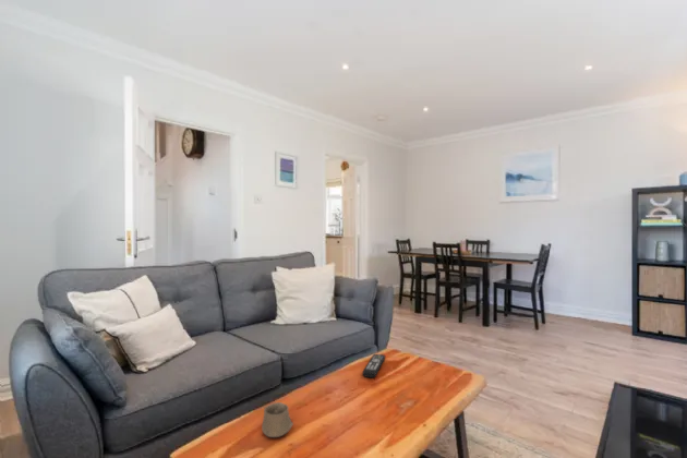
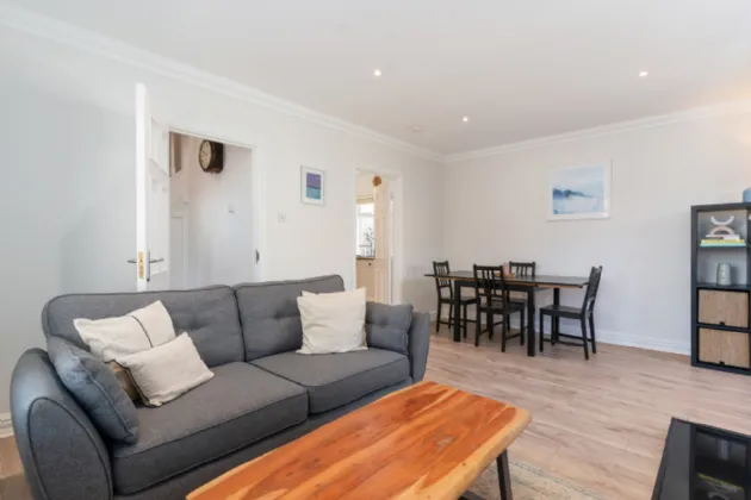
- remote control [361,353,386,378]
- cup [261,401,294,438]
